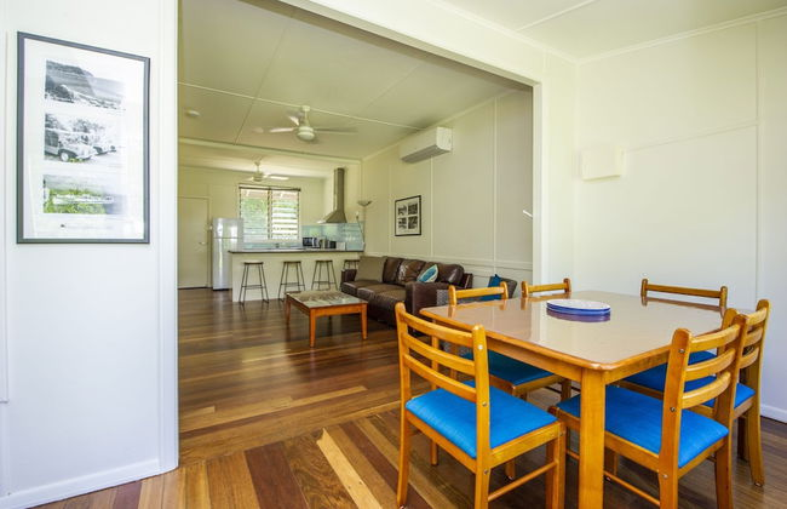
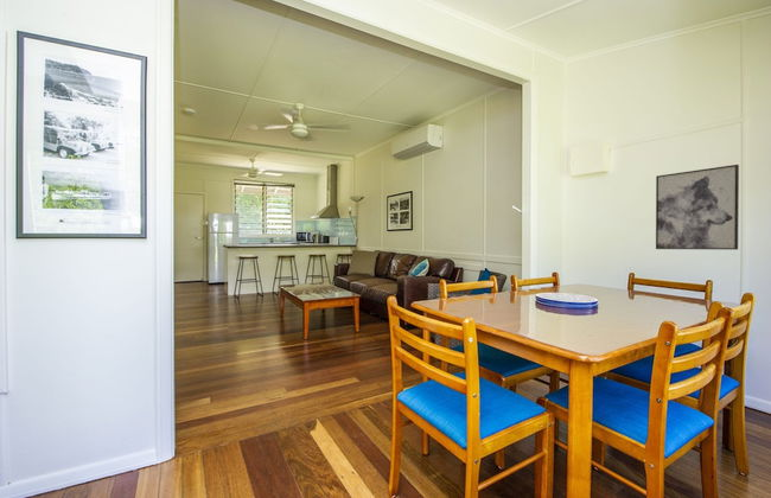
+ wall art [655,164,740,250]
